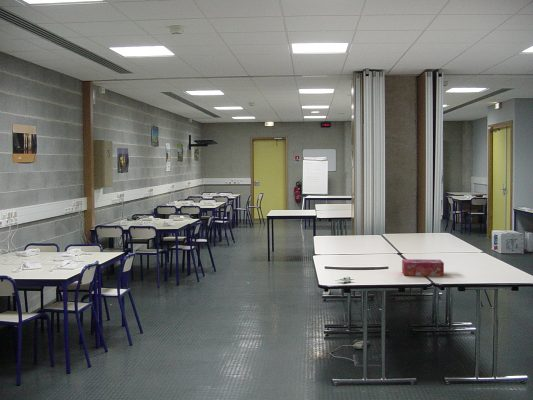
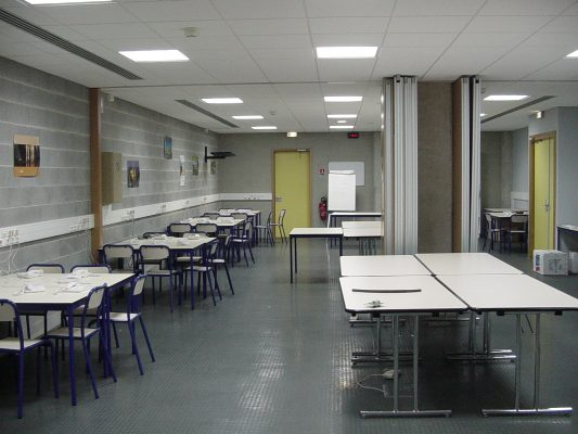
- tissue box [401,258,445,277]
